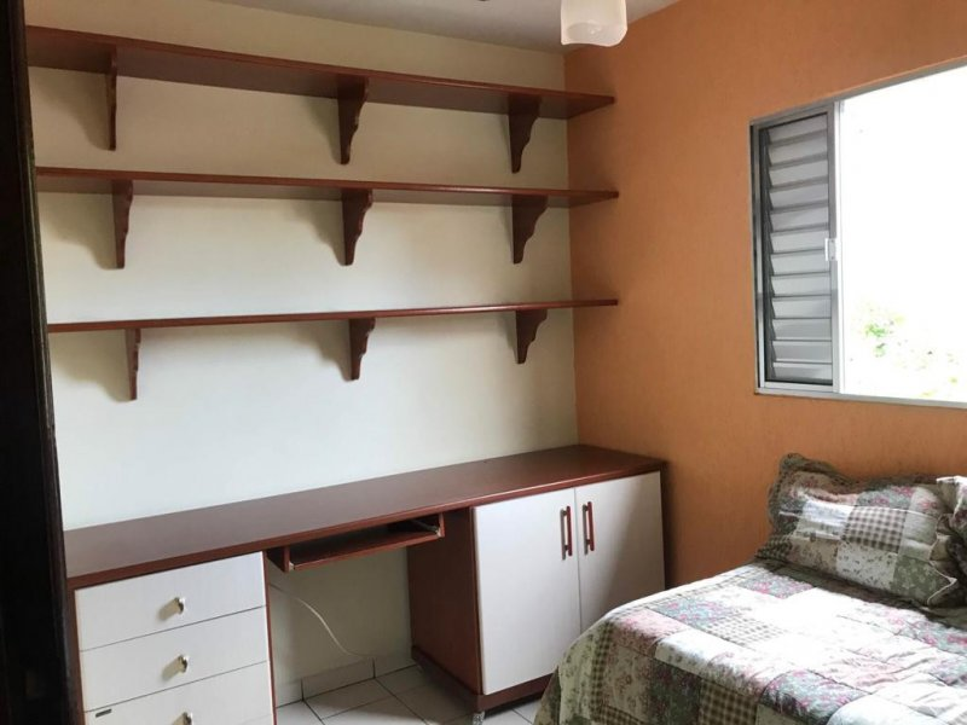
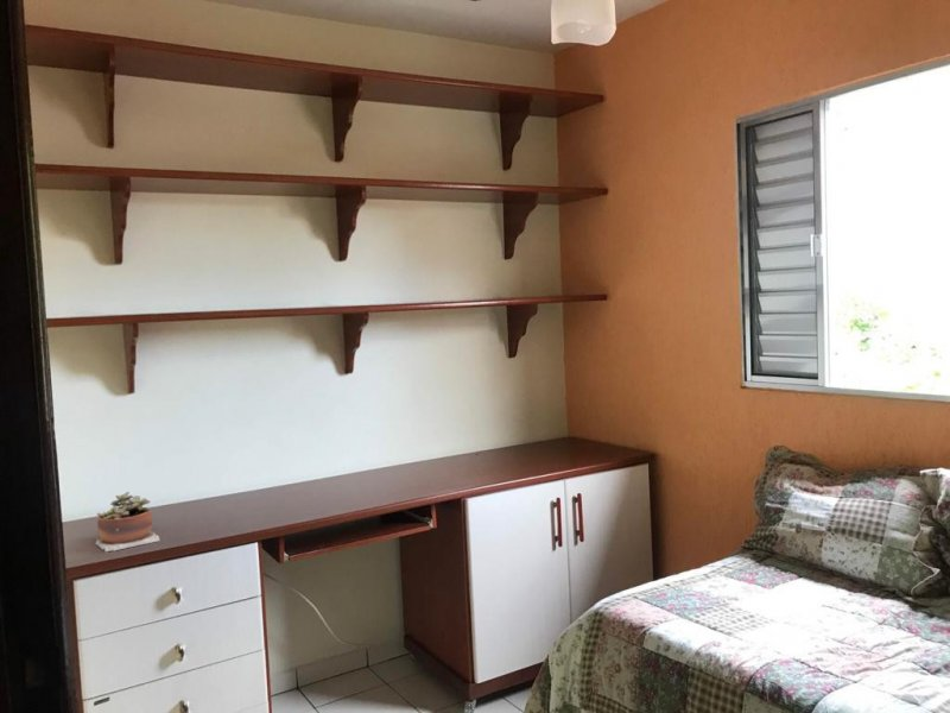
+ succulent plant [94,491,160,554]
